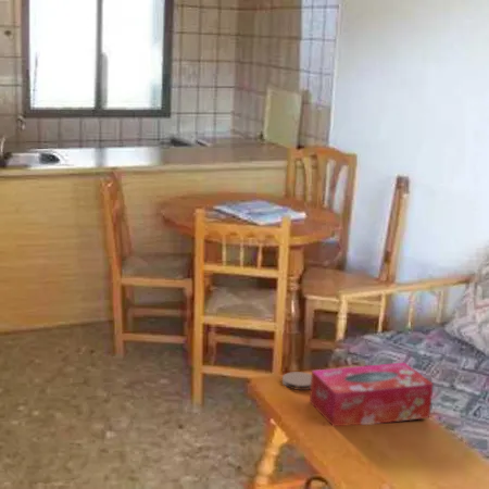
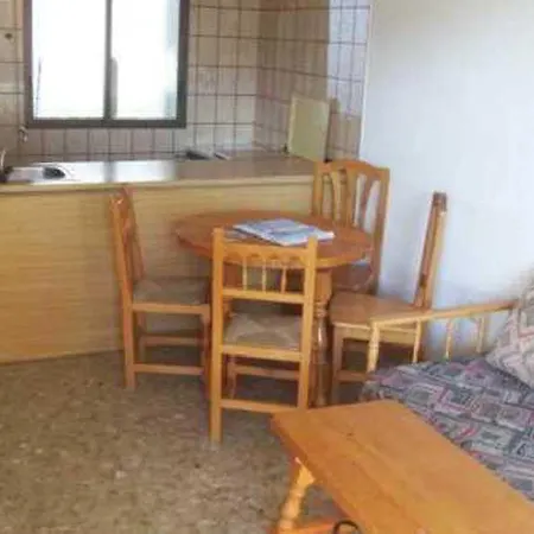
- tissue box [309,362,435,427]
- coaster [281,371,312,391]
